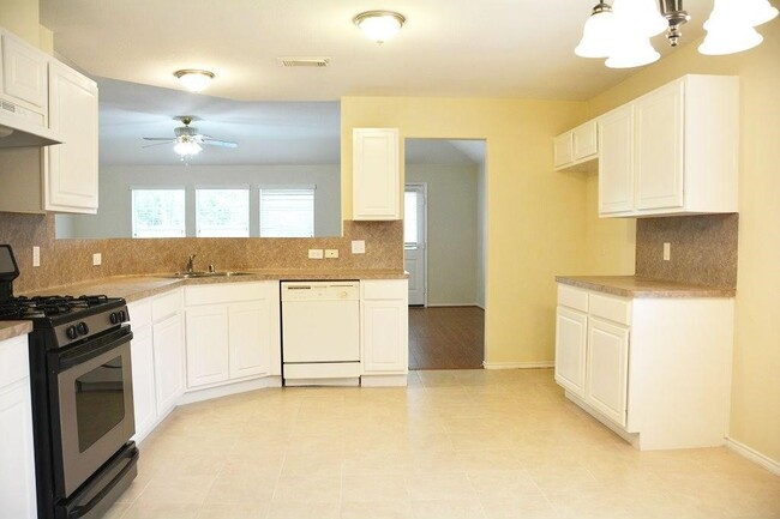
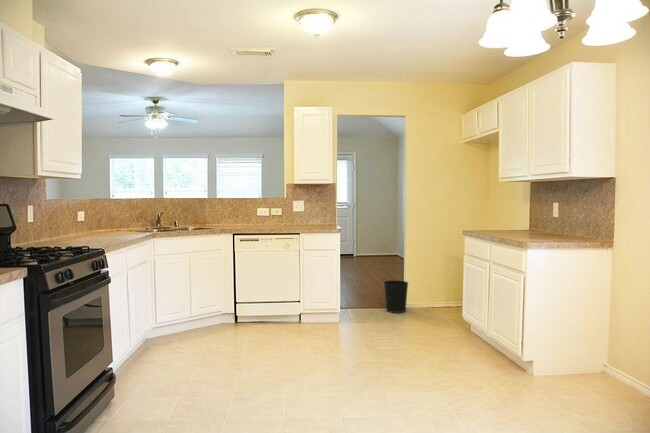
+ wastebasket [383,279,409,314]
